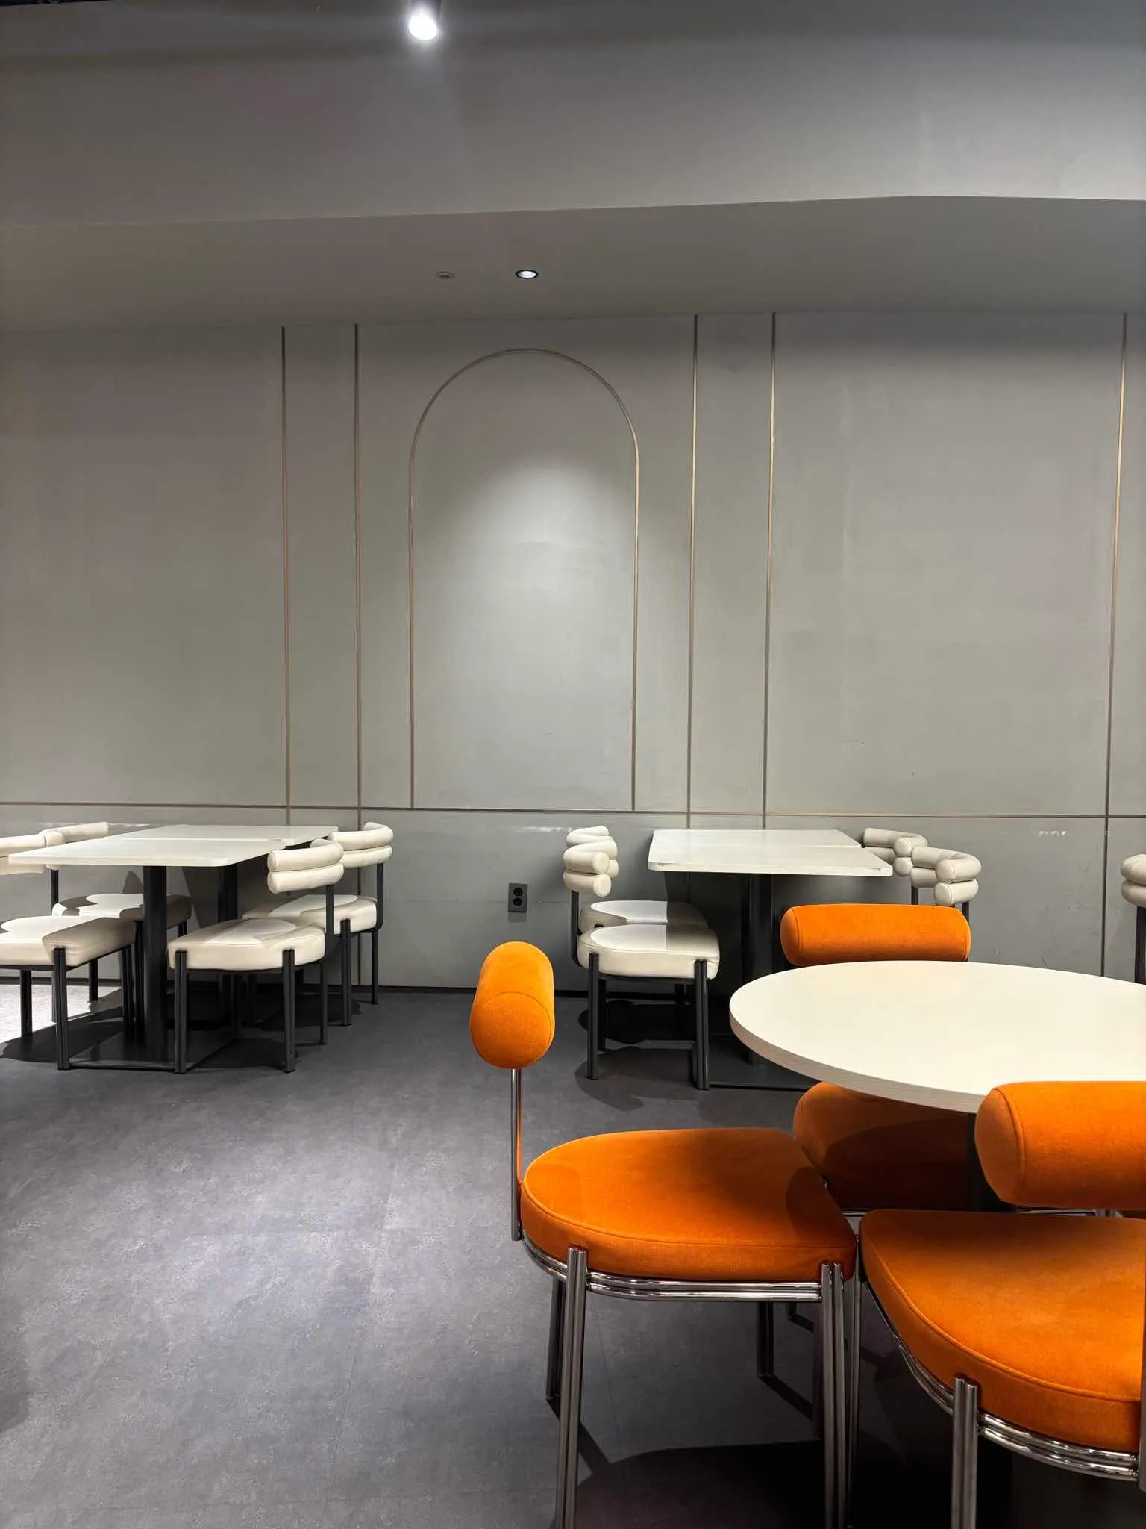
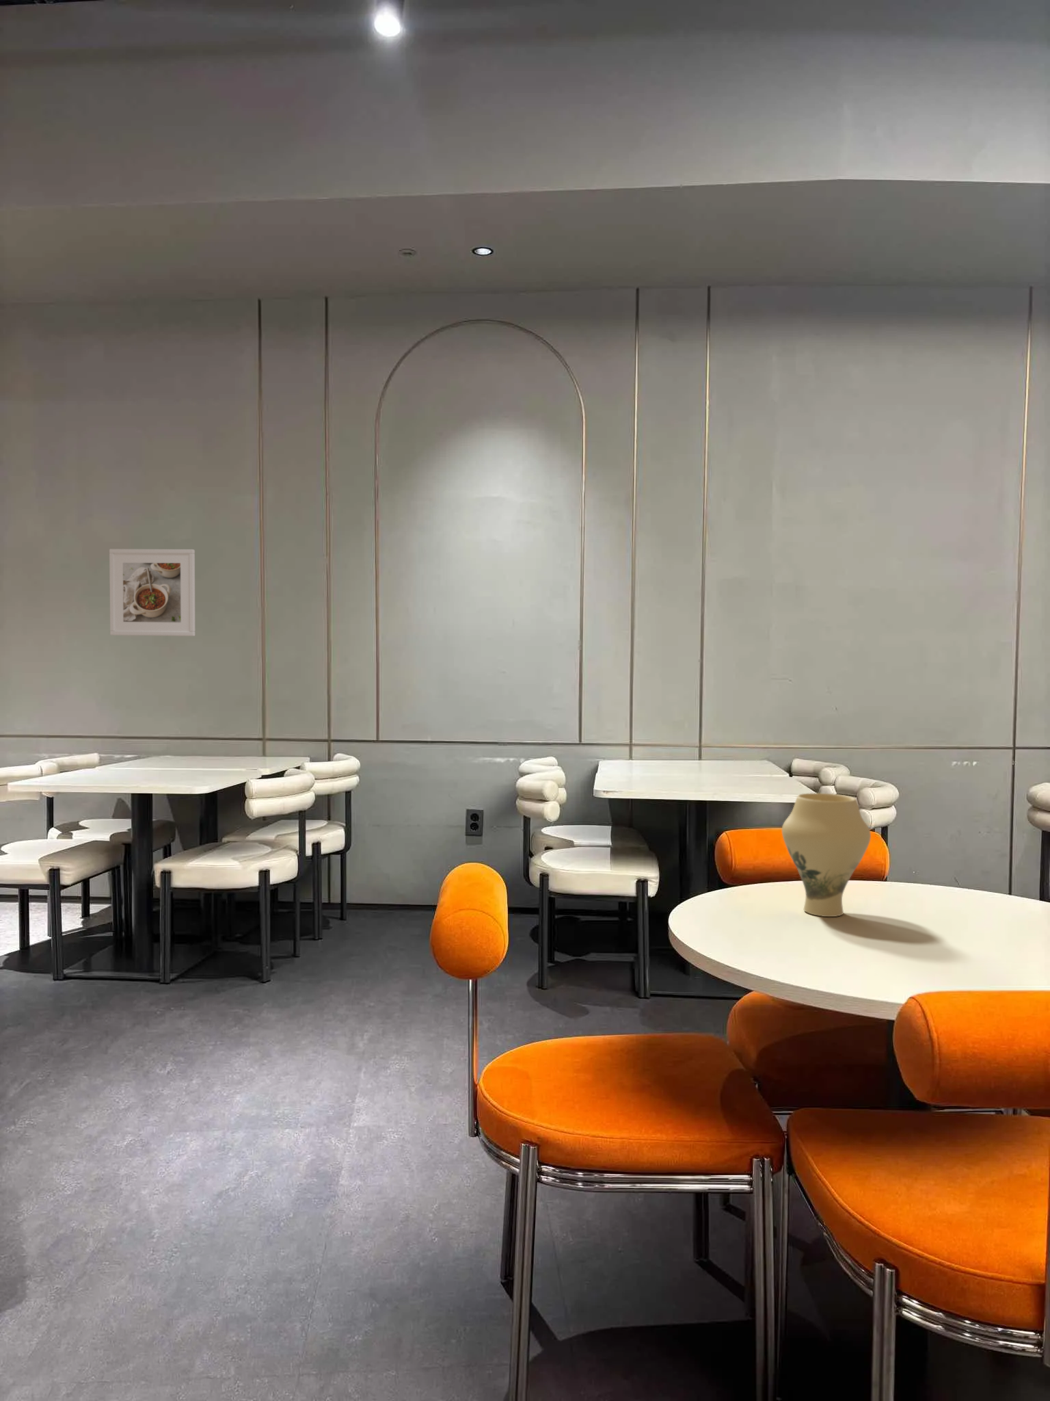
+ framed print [109,548,195,637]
+ vase [781,792,871,918]
